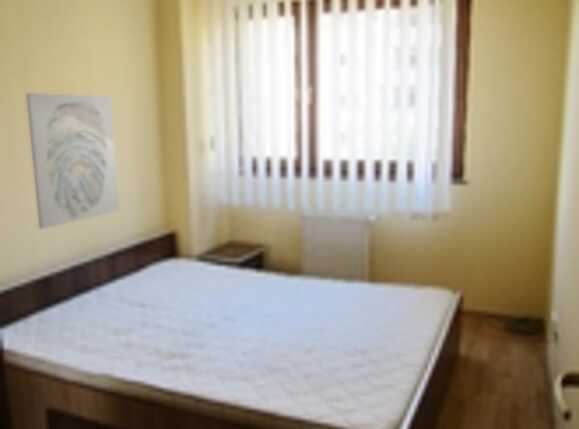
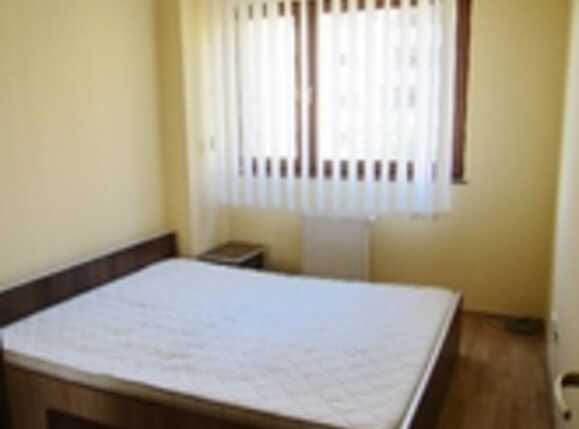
- wall art [25,92,120,230]
